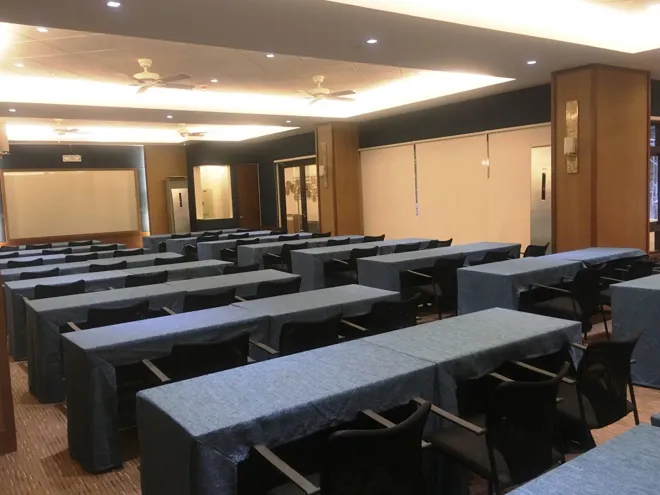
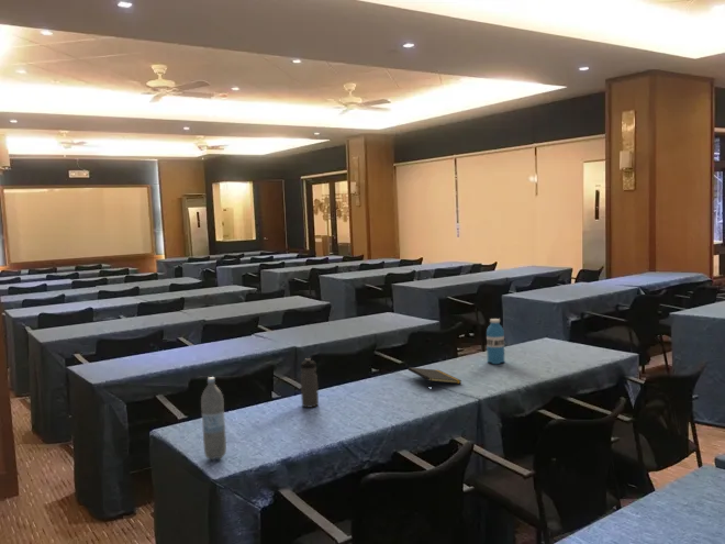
+ water bottle [200,376,227,460]
+ notepad [408,366,462,386]
+ water bottle [300,357,320,409]
+ water bottle [486,318,505,365]
